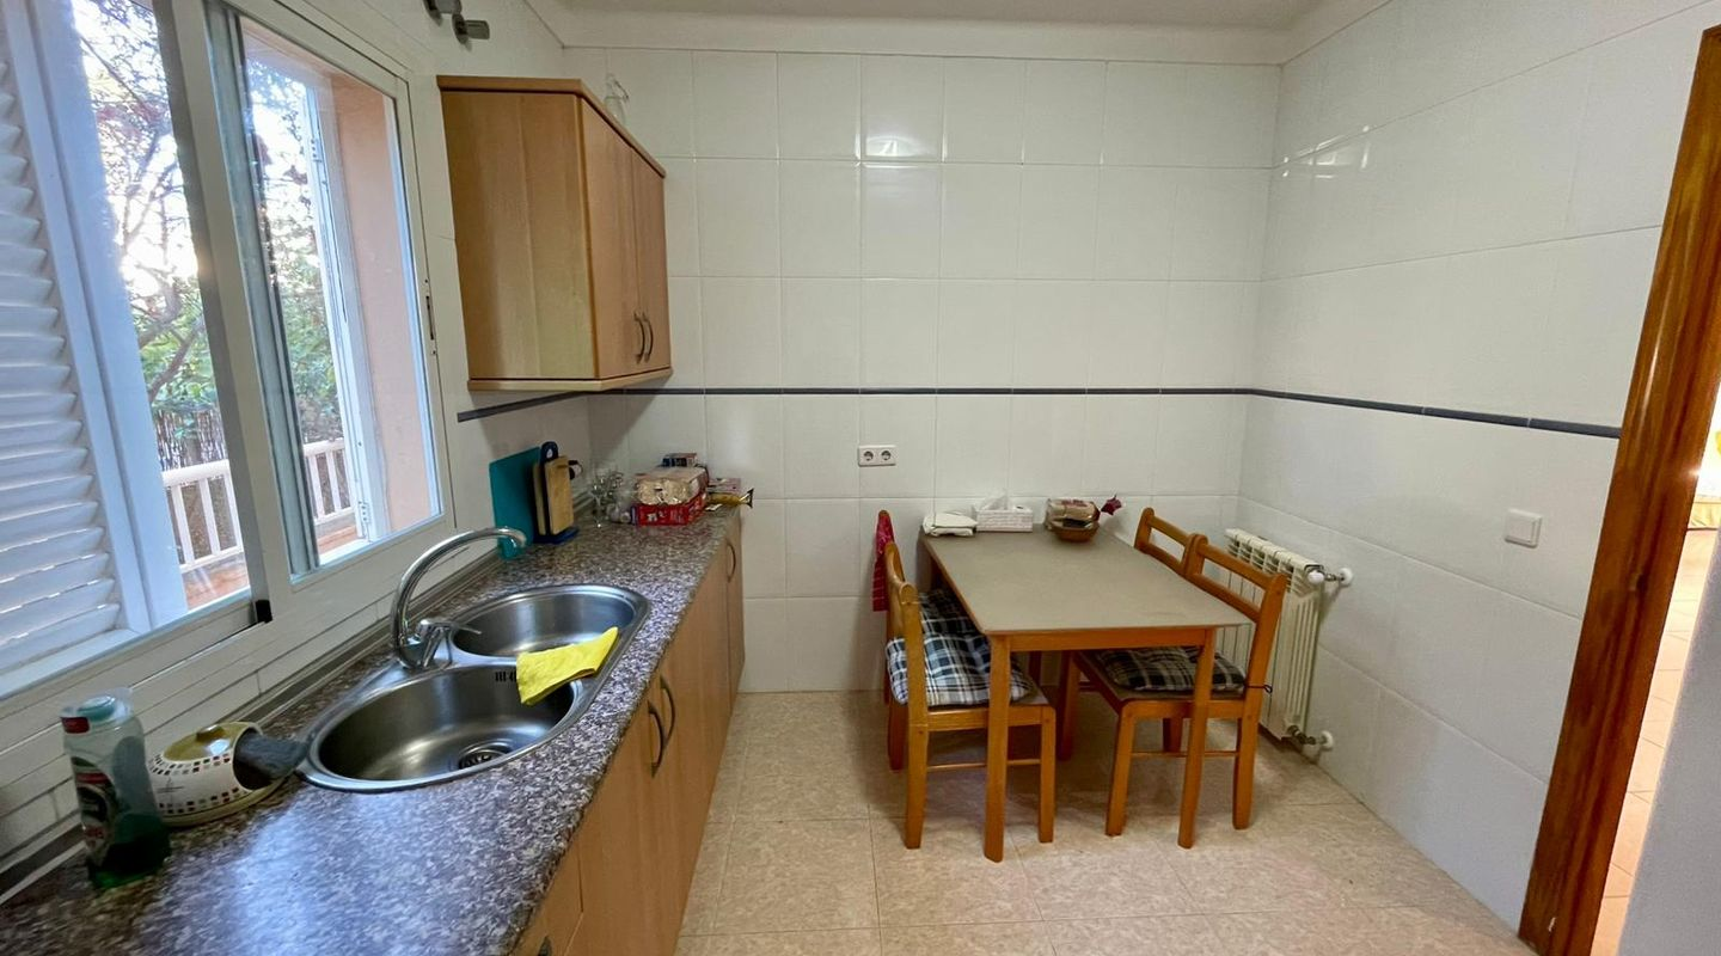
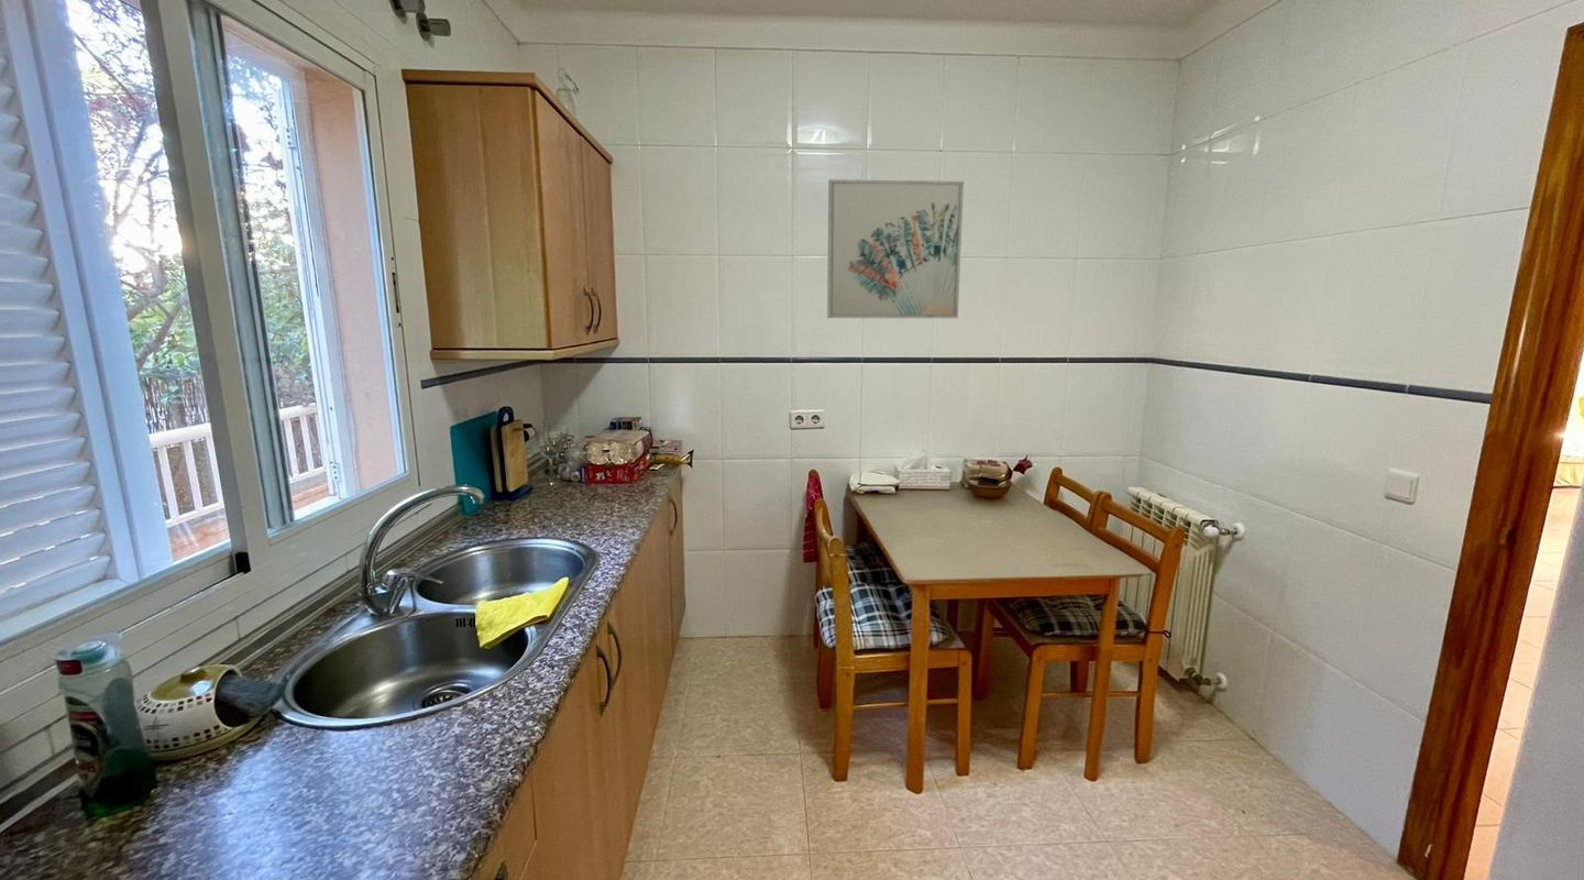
+ wall art [826,178,965,319]
